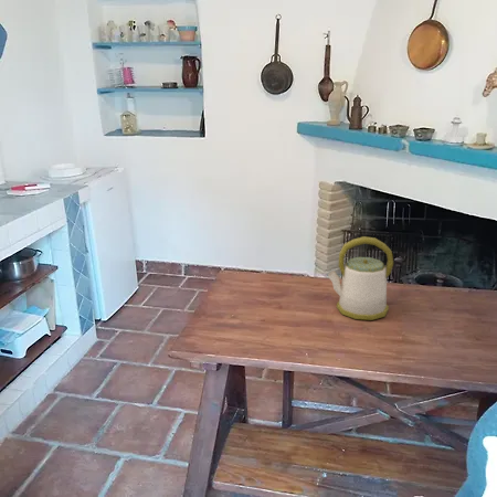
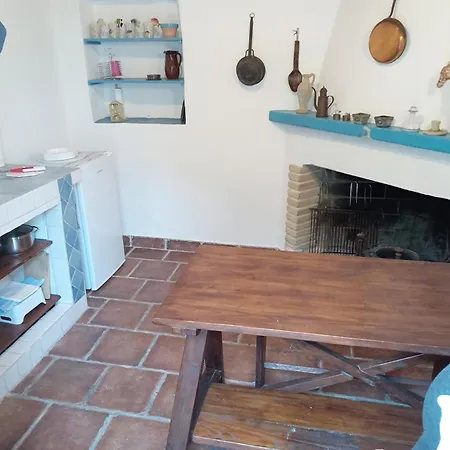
- kettle [327,235,394,321]
